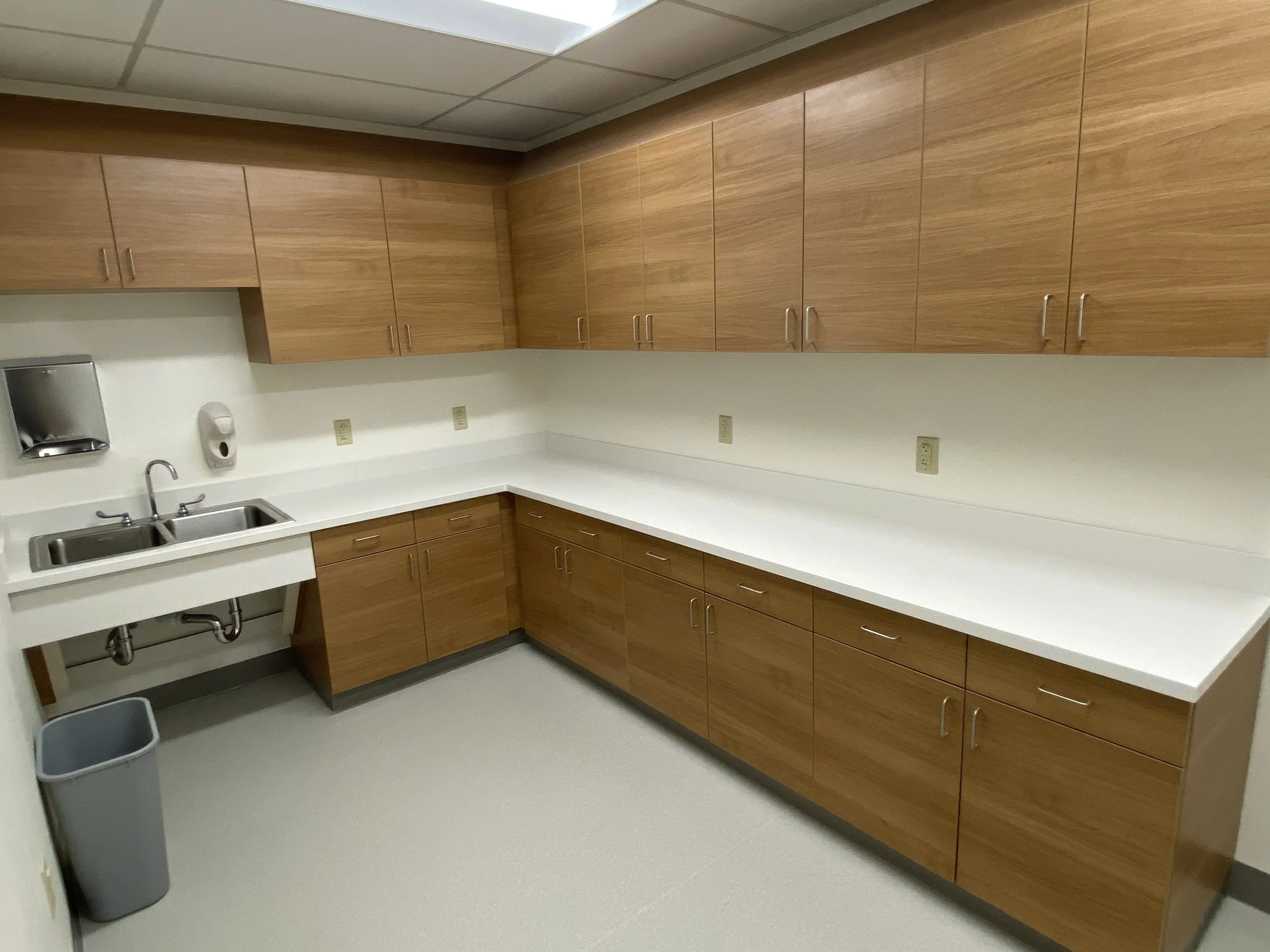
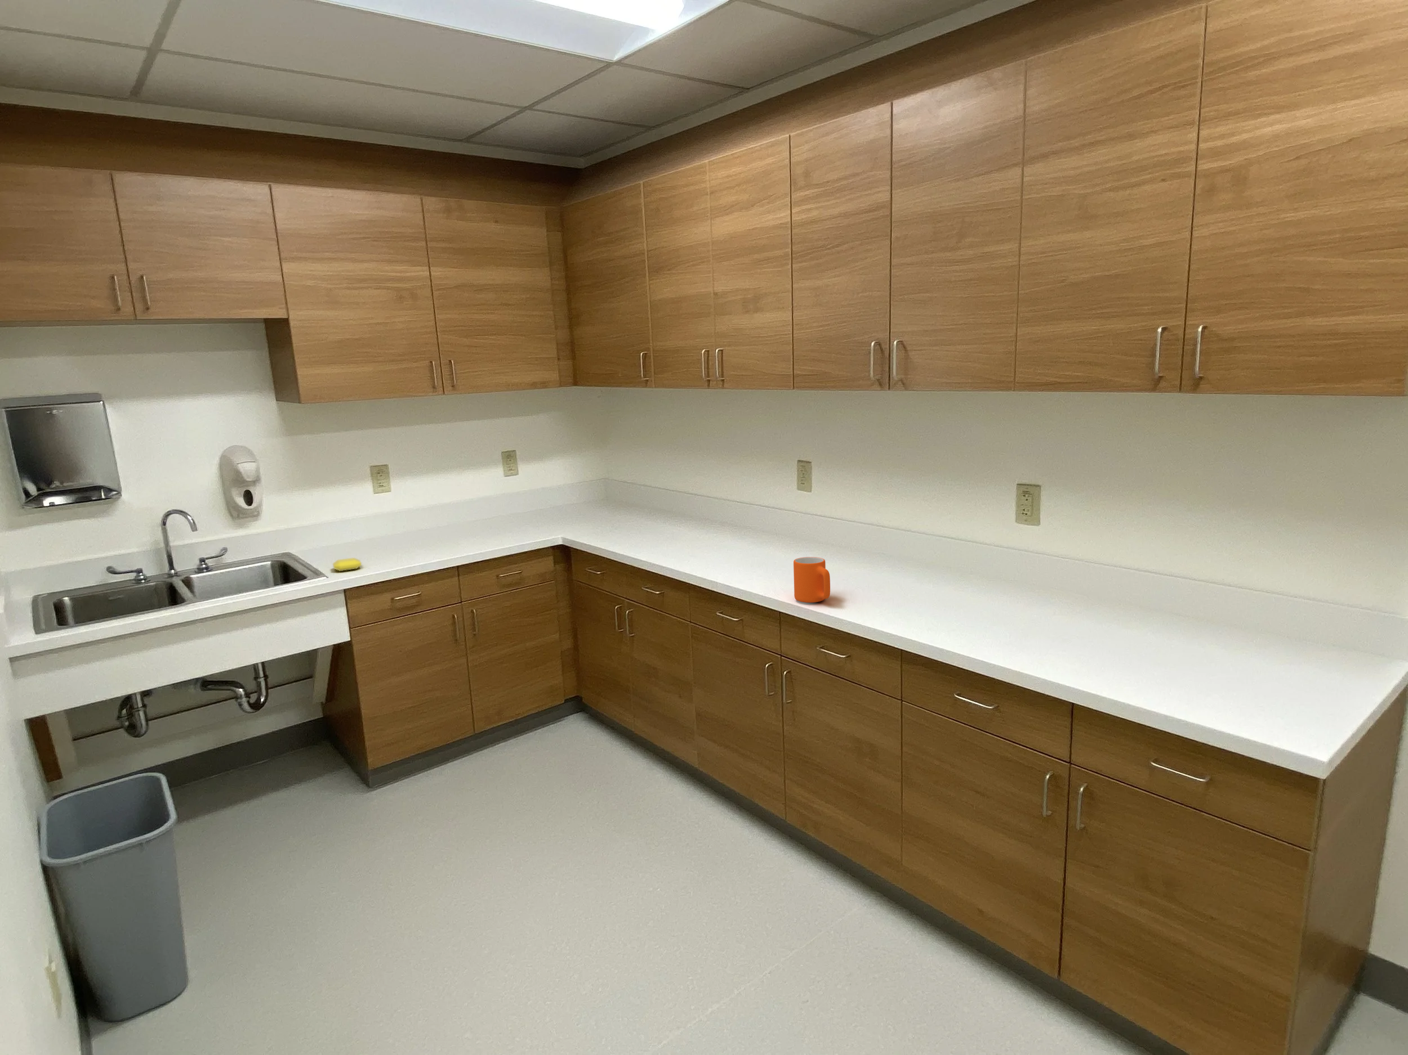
+ soap bar [333,557,363,572]
+ mug [793,556,830,603]
